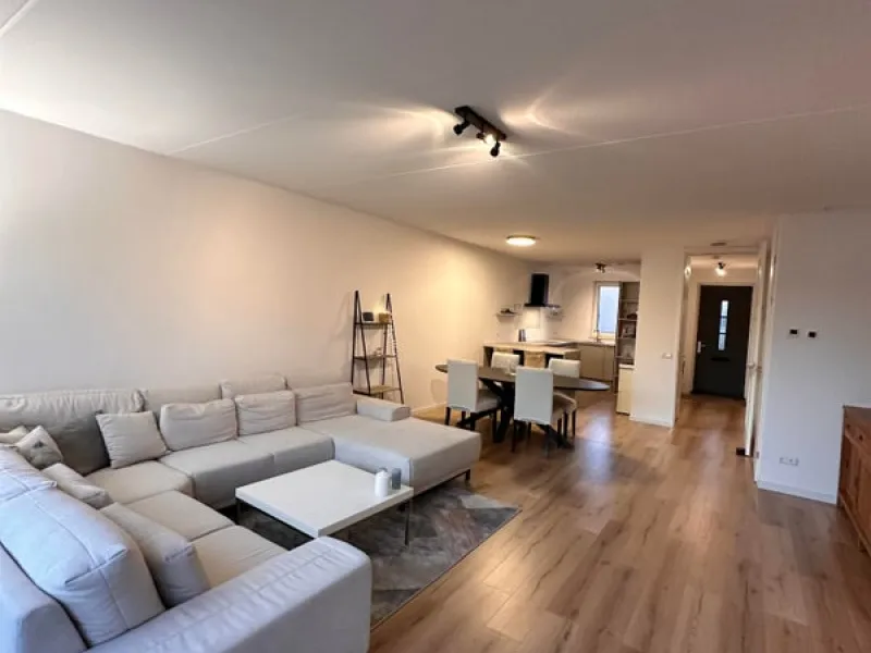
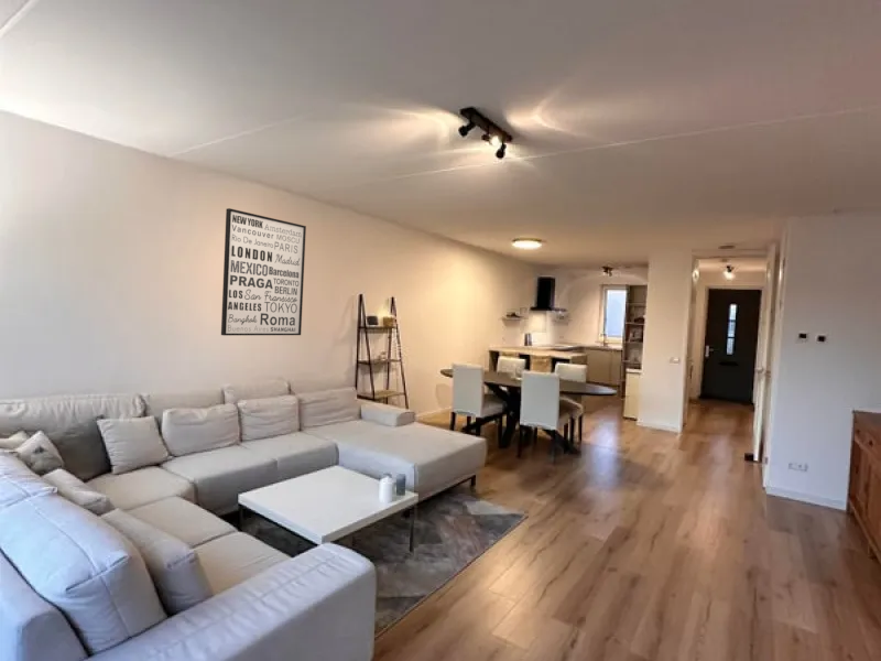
+ wall art [220,207,307,336]
